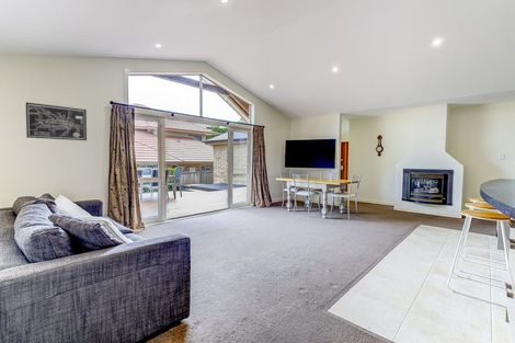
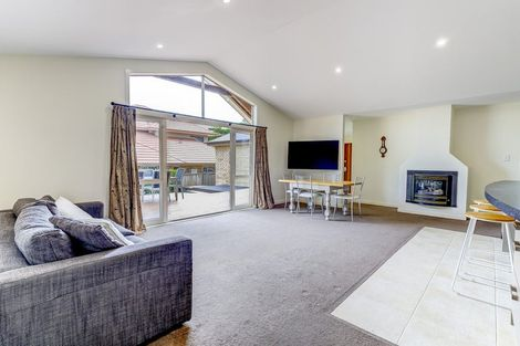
- wall art [25,102,88,141]
